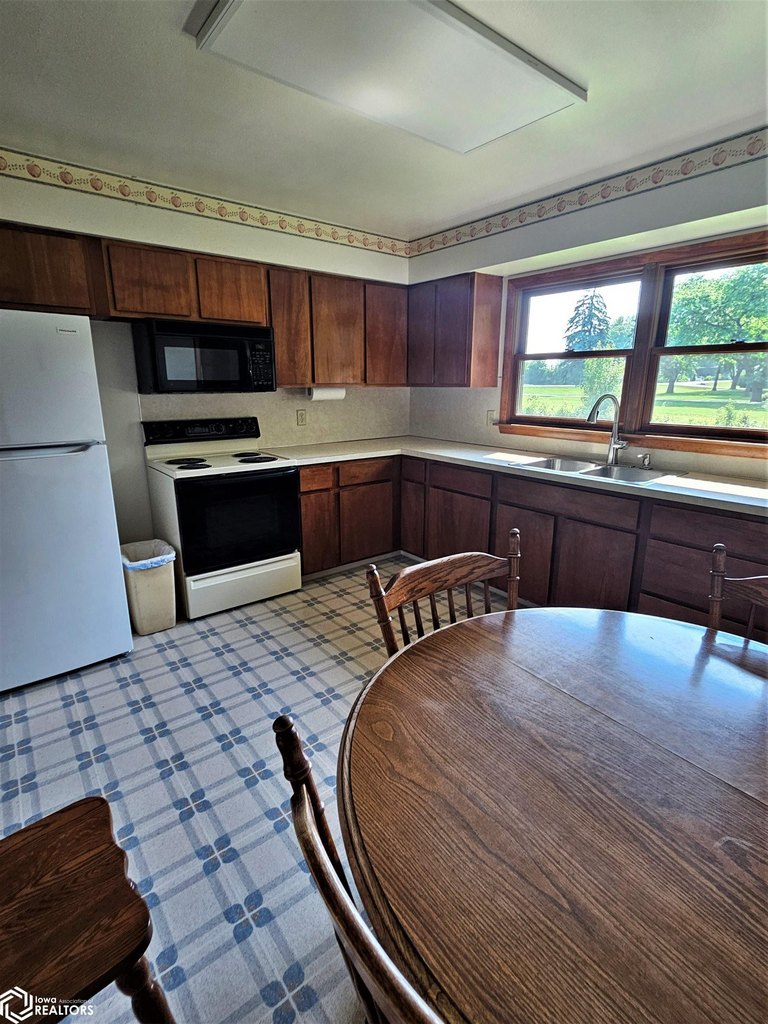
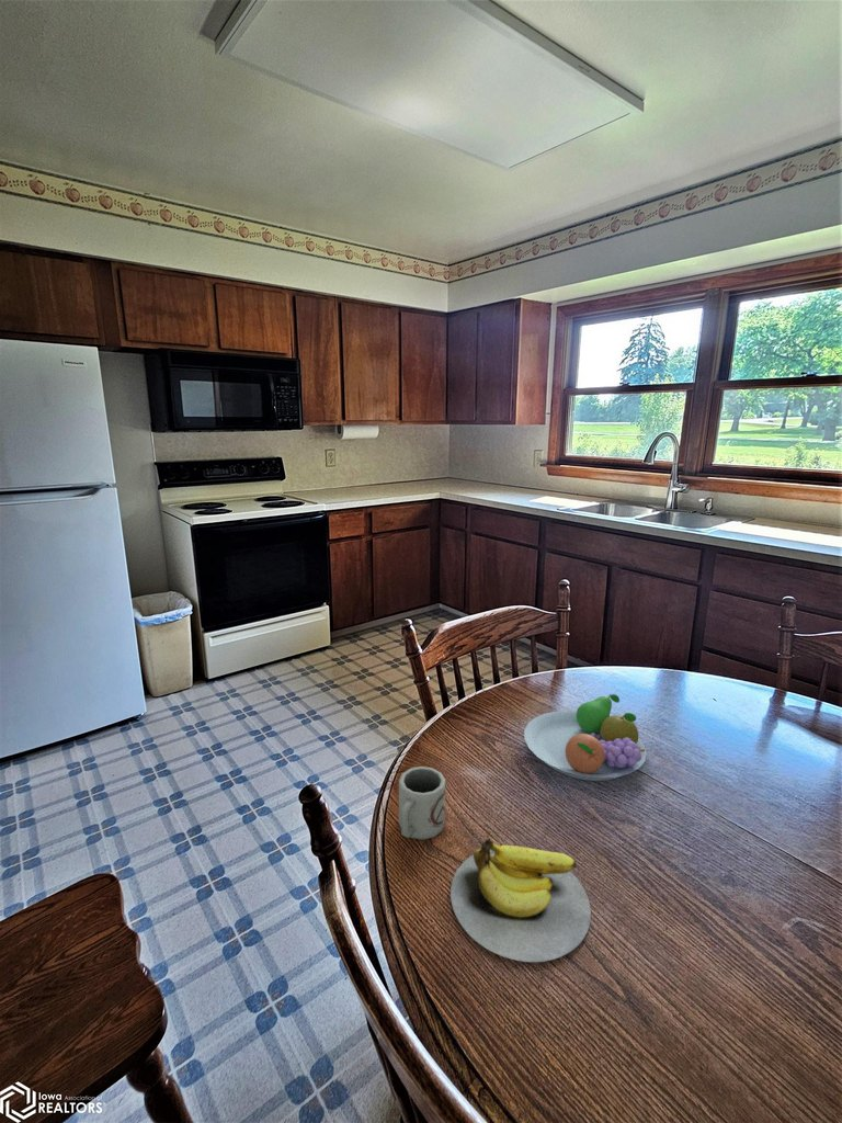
+ banana [450,838,592,963]
+ fruit bowl [523,693,647,782]
+ cup [398,765,446,841]
